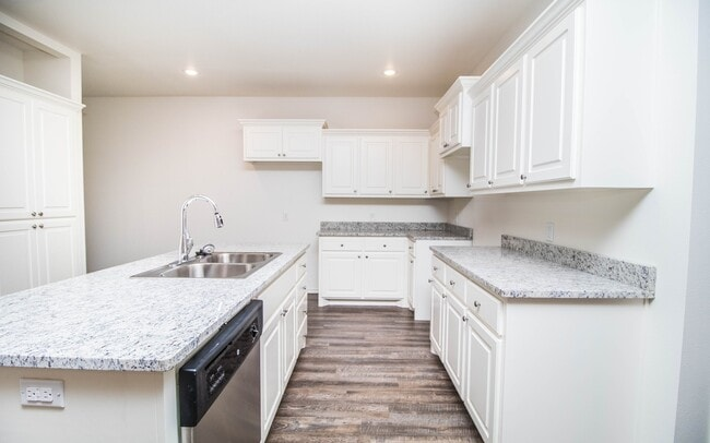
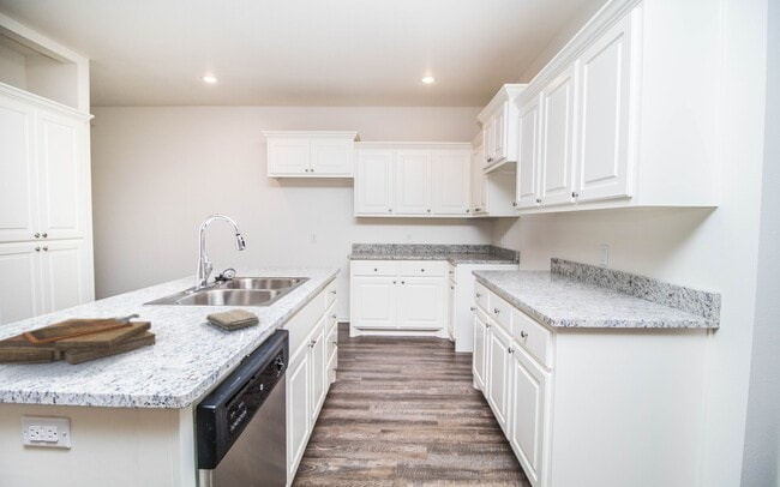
+ washcloth [205,308,260,331]
+ clipboard [0,313,156,366]
